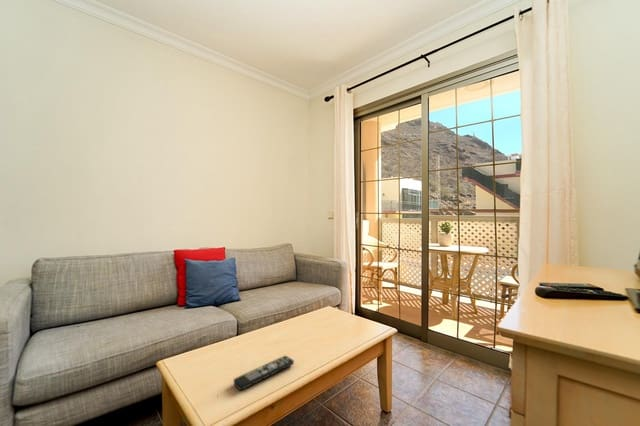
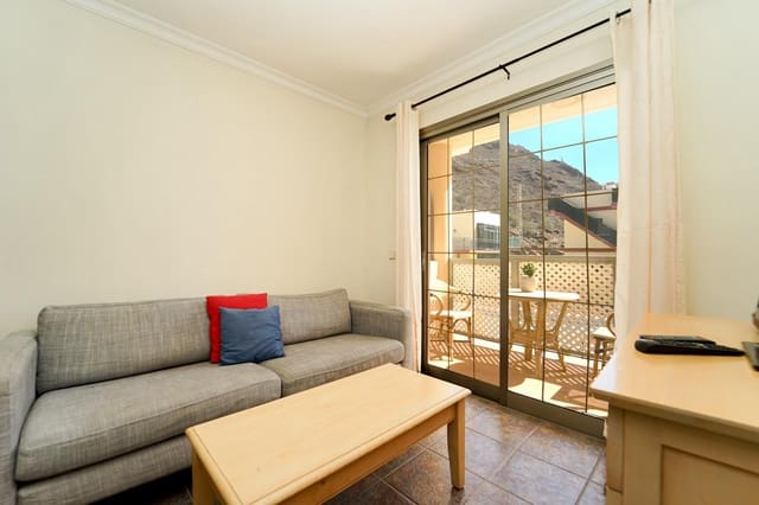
- remote control [232,355,295,391]
